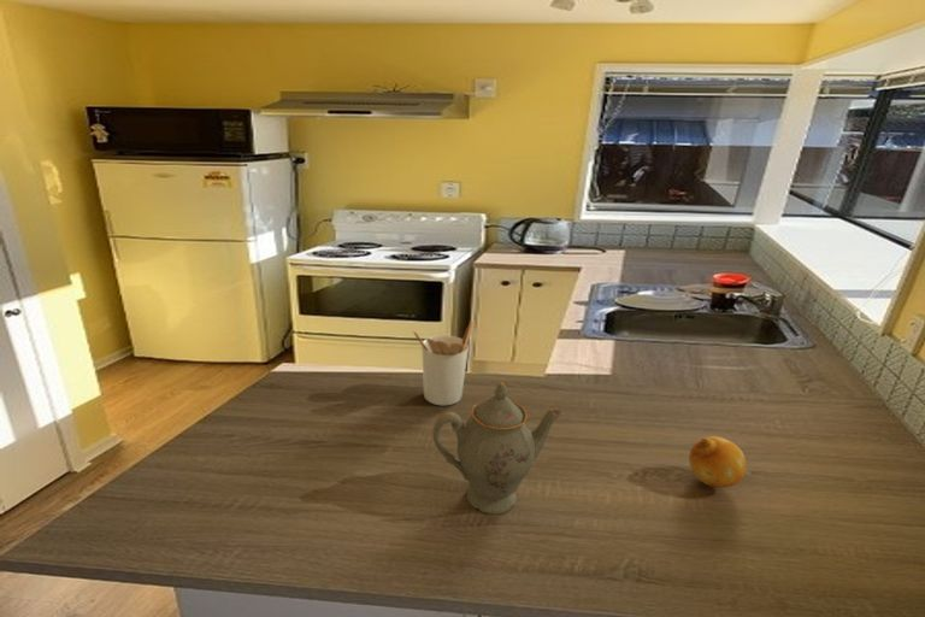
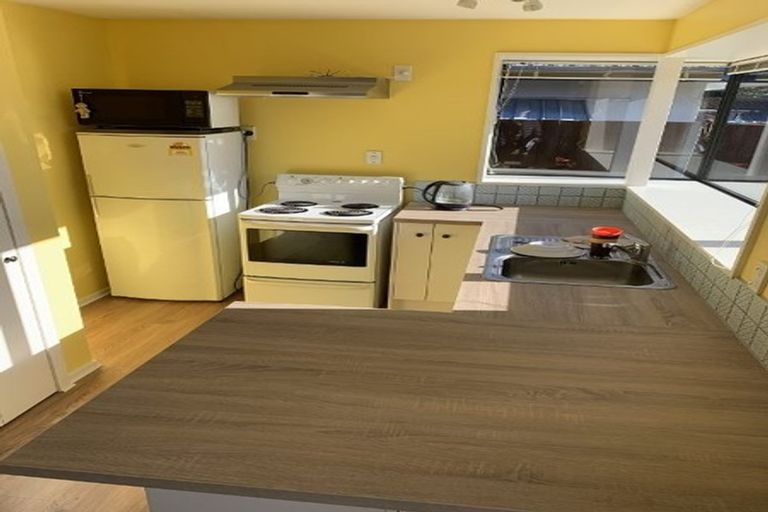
- chinaware [431,382,564,516]
- utensil holder [412,319,476,406]
- fruit [688,435,747,489]
